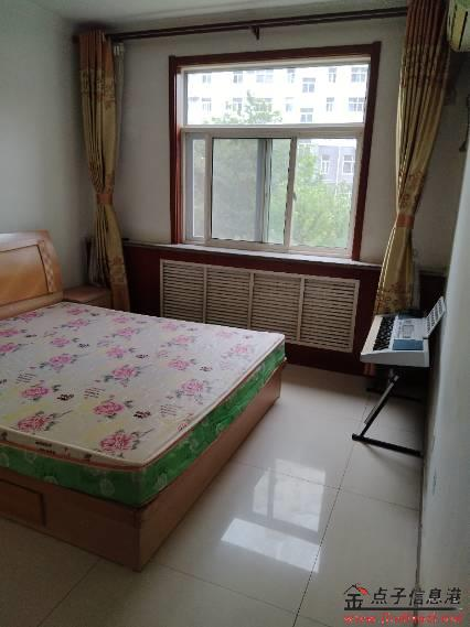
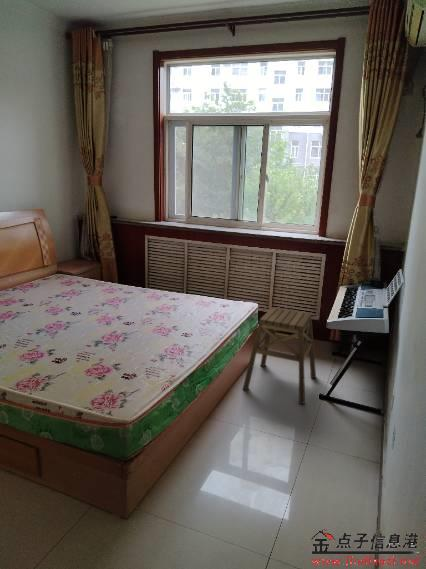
+ stool [242,306,317,405]
